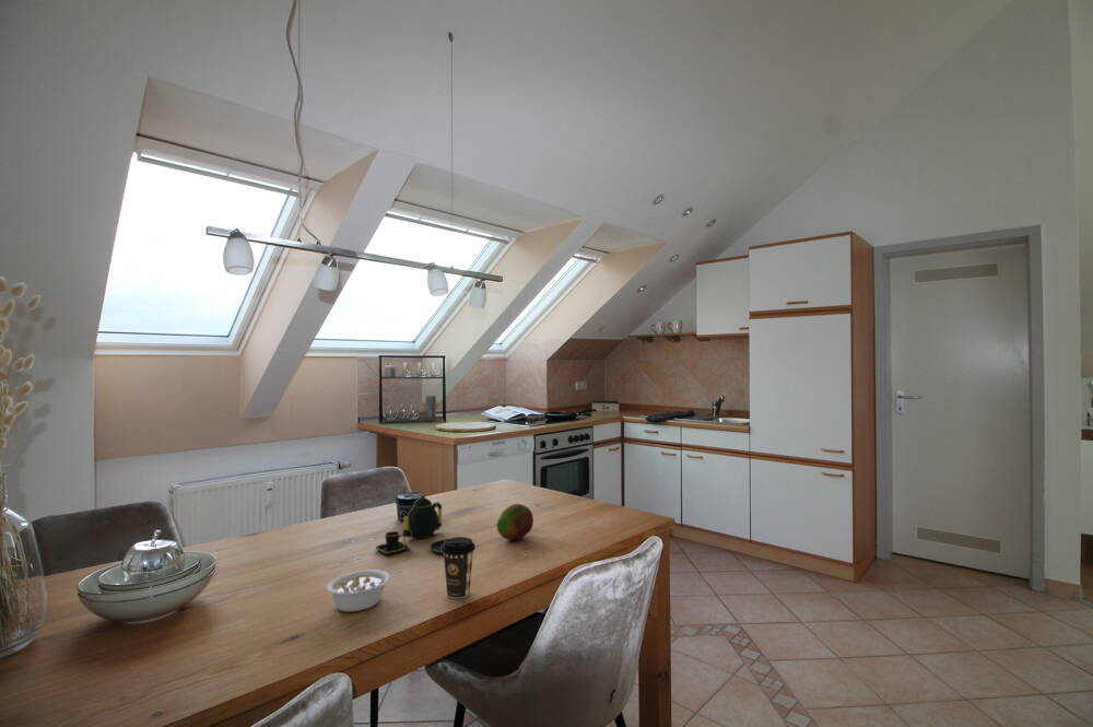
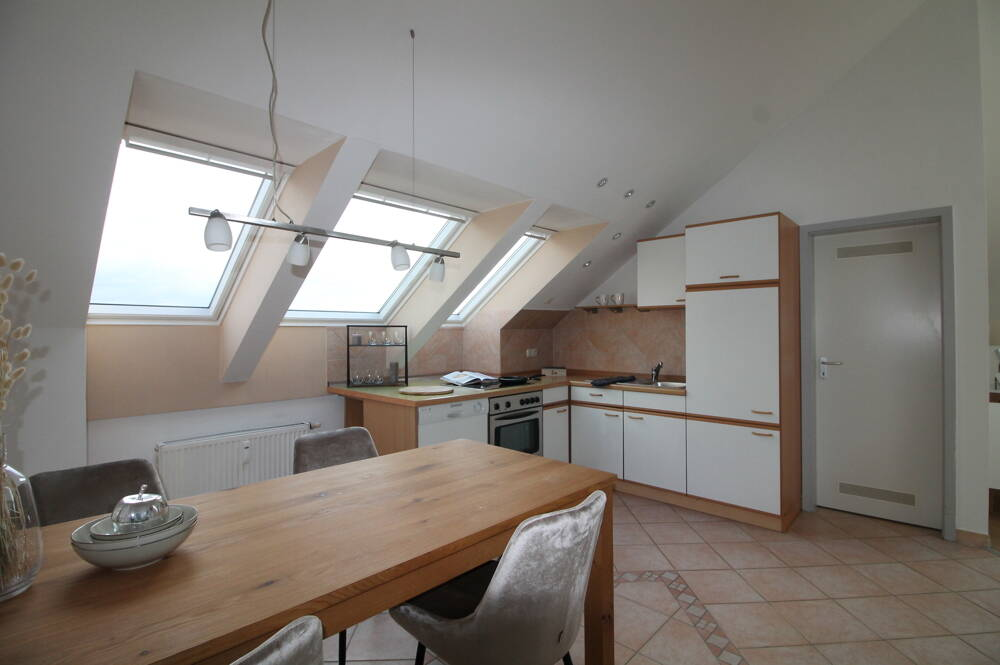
- legume [325,568,404,613]
- jar [395,491,424,521]
- coffee cup [442,536,477,599]
- teapot [374,493,448,555]
- fruit [495,503,534,541]
